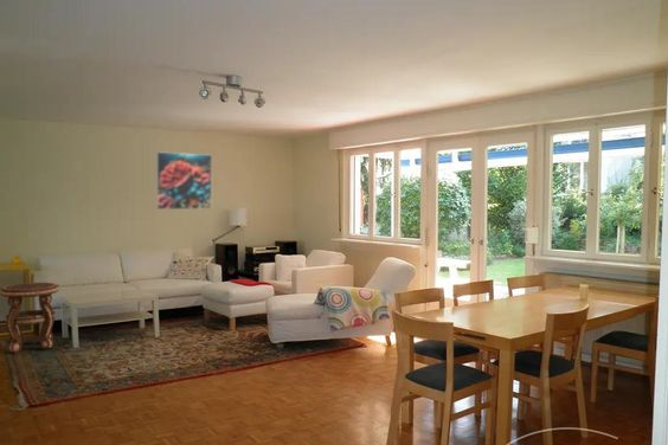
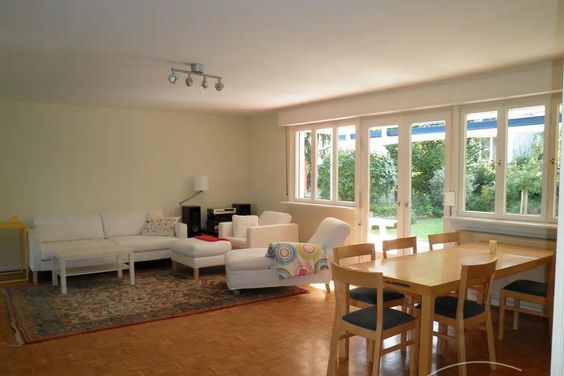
- side table [0,282,60,354]
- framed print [155,150,213,211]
